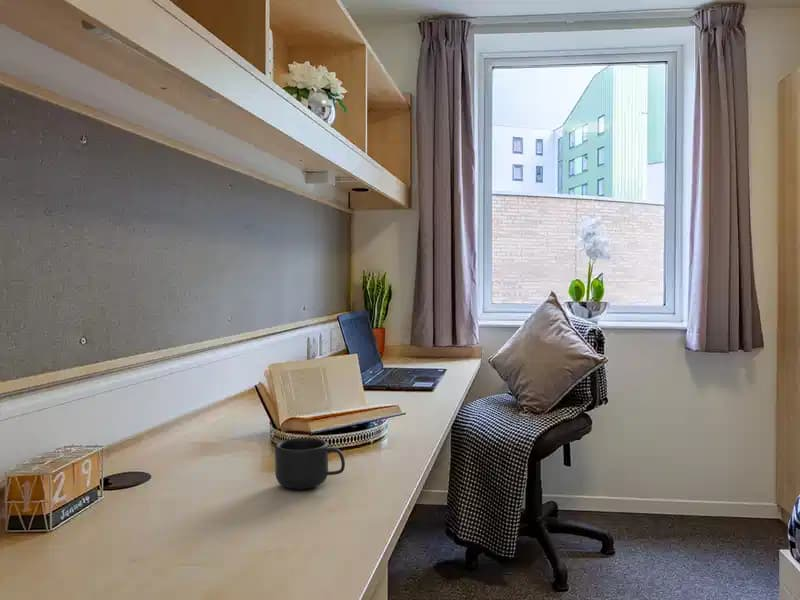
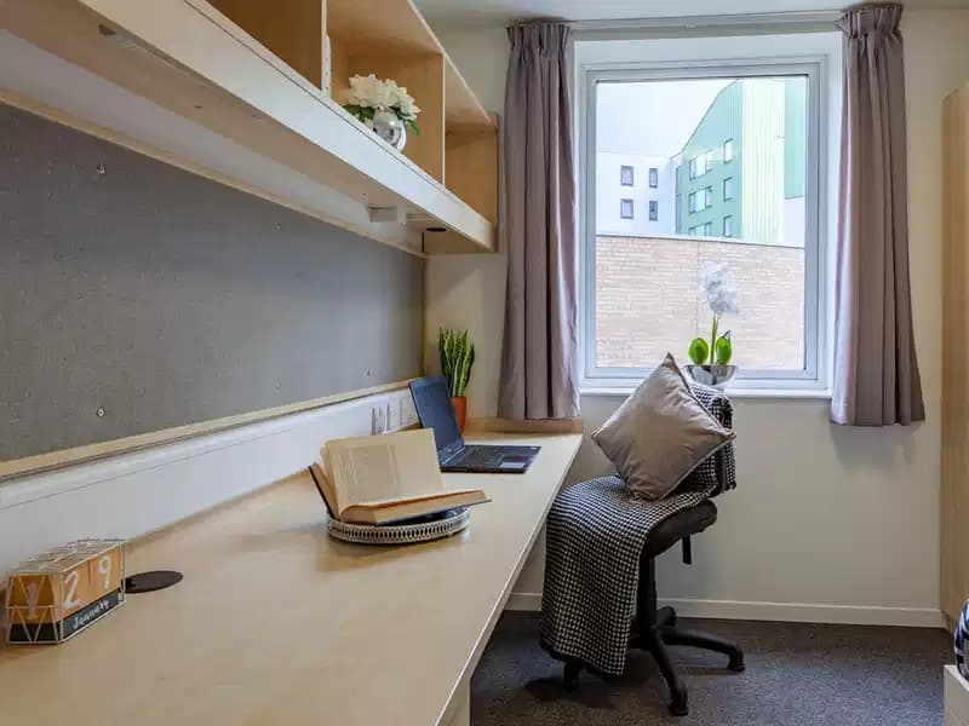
- mug [274,437,346,491]
